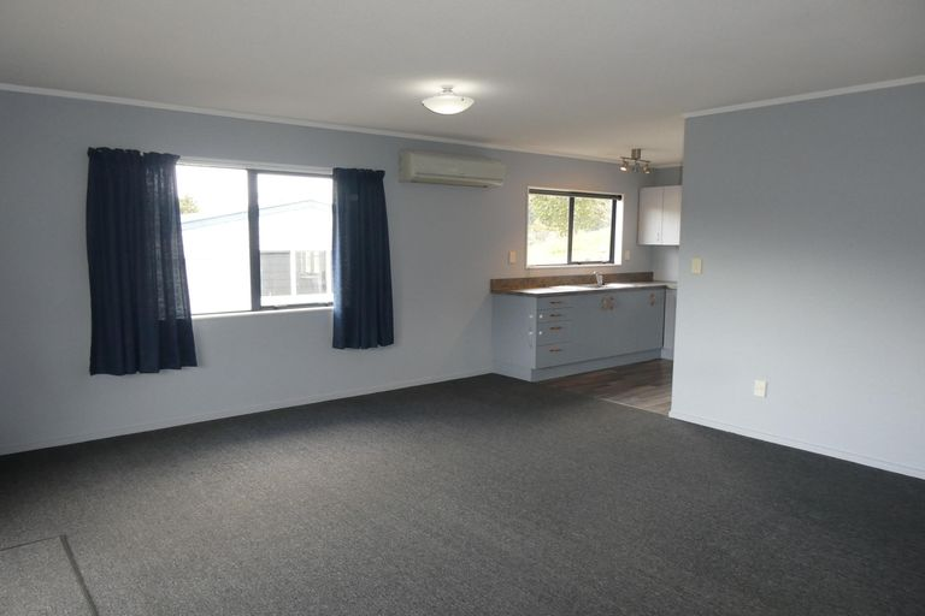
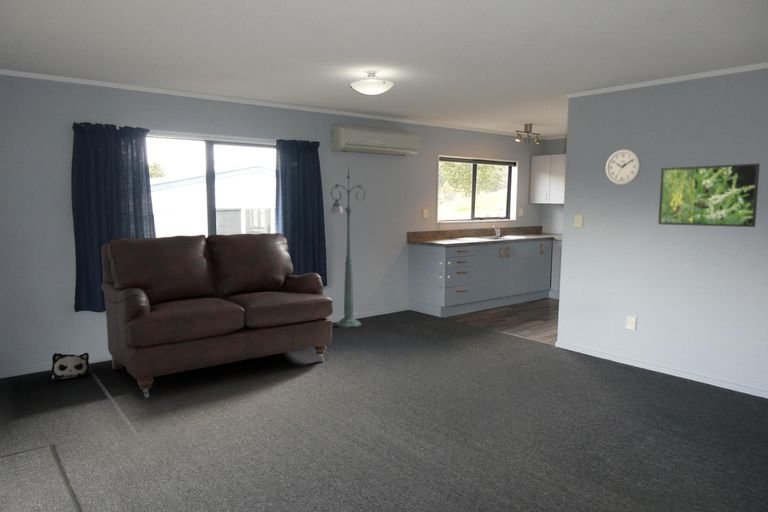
+ floor lamp [330,162,367,329]
+ sofa [100,232,334,399]
+ wall clock [605,148,642,186]
+ plush toy [51,352,90,381]
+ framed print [657,162,761,228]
